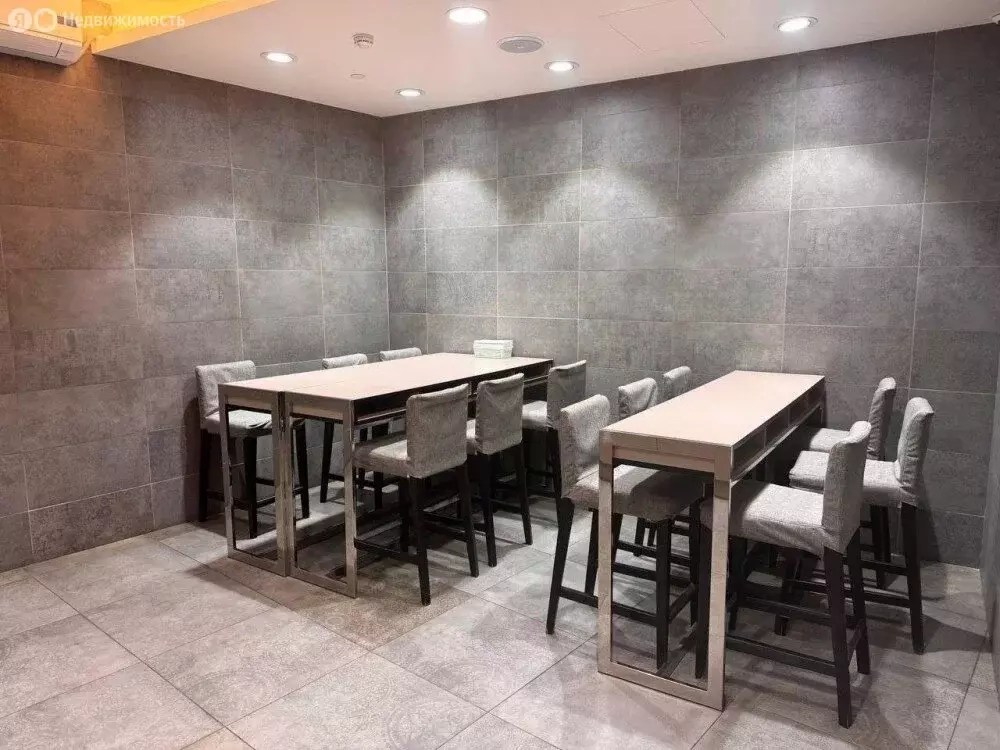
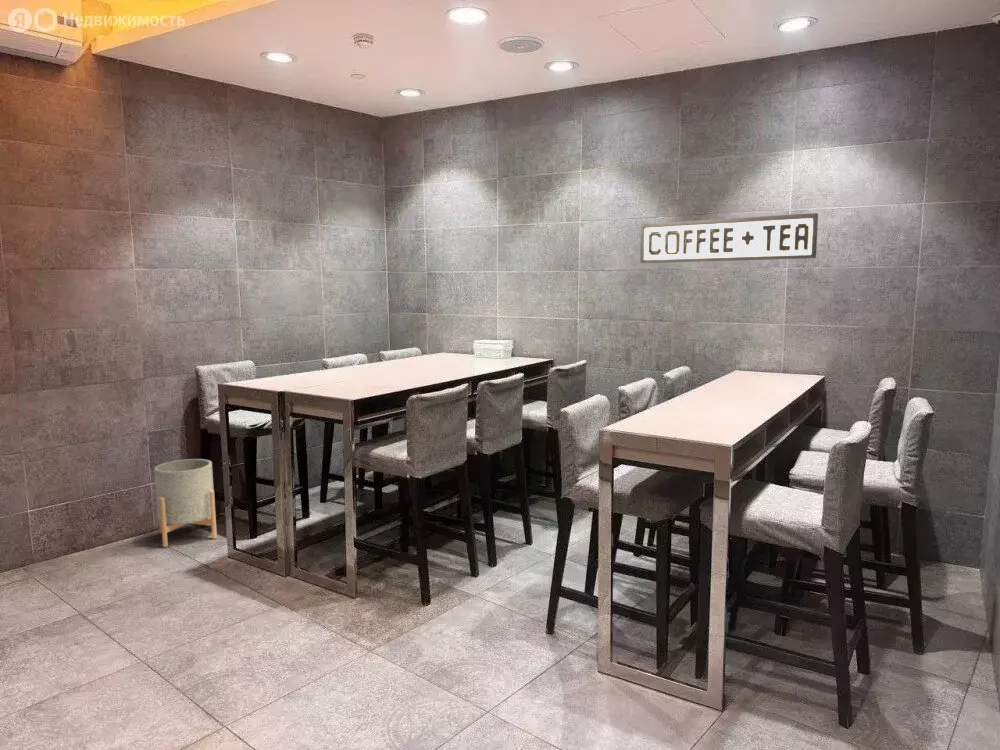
+ sign [639,212,819,264]
+ planter [153,458,218,548]
